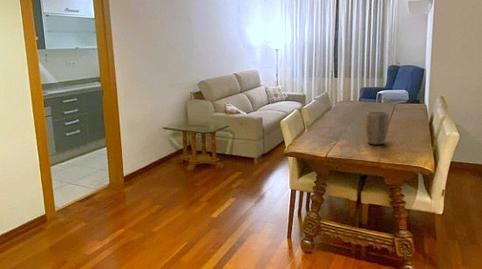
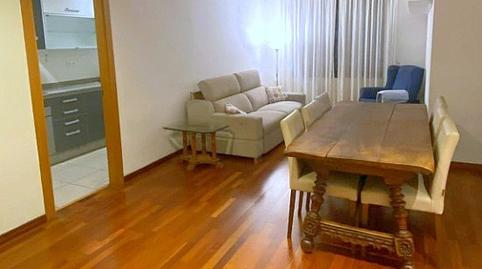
- plant pot [365,110,390,146]
